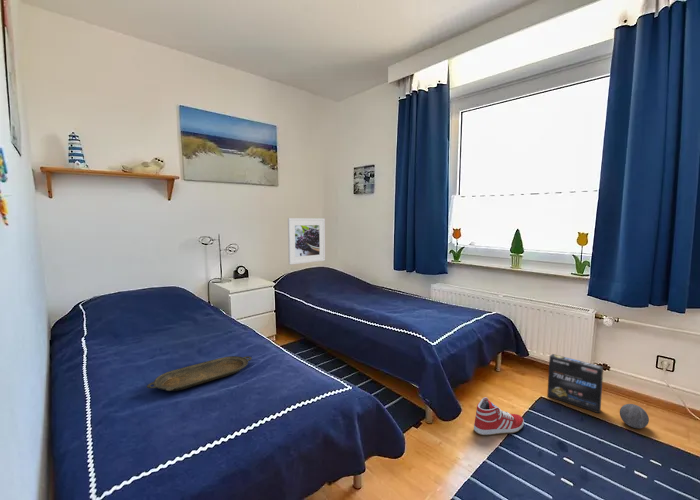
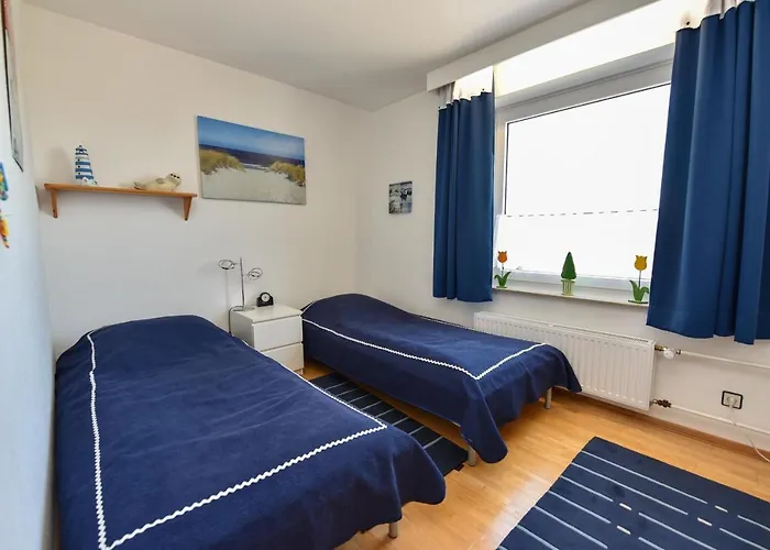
- ball [619,403,650,429]
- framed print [287,217,326,266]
- sneaker [473,396,525,436]
- serving tray [146,355,253,392]
- box [546,353,604,414]
